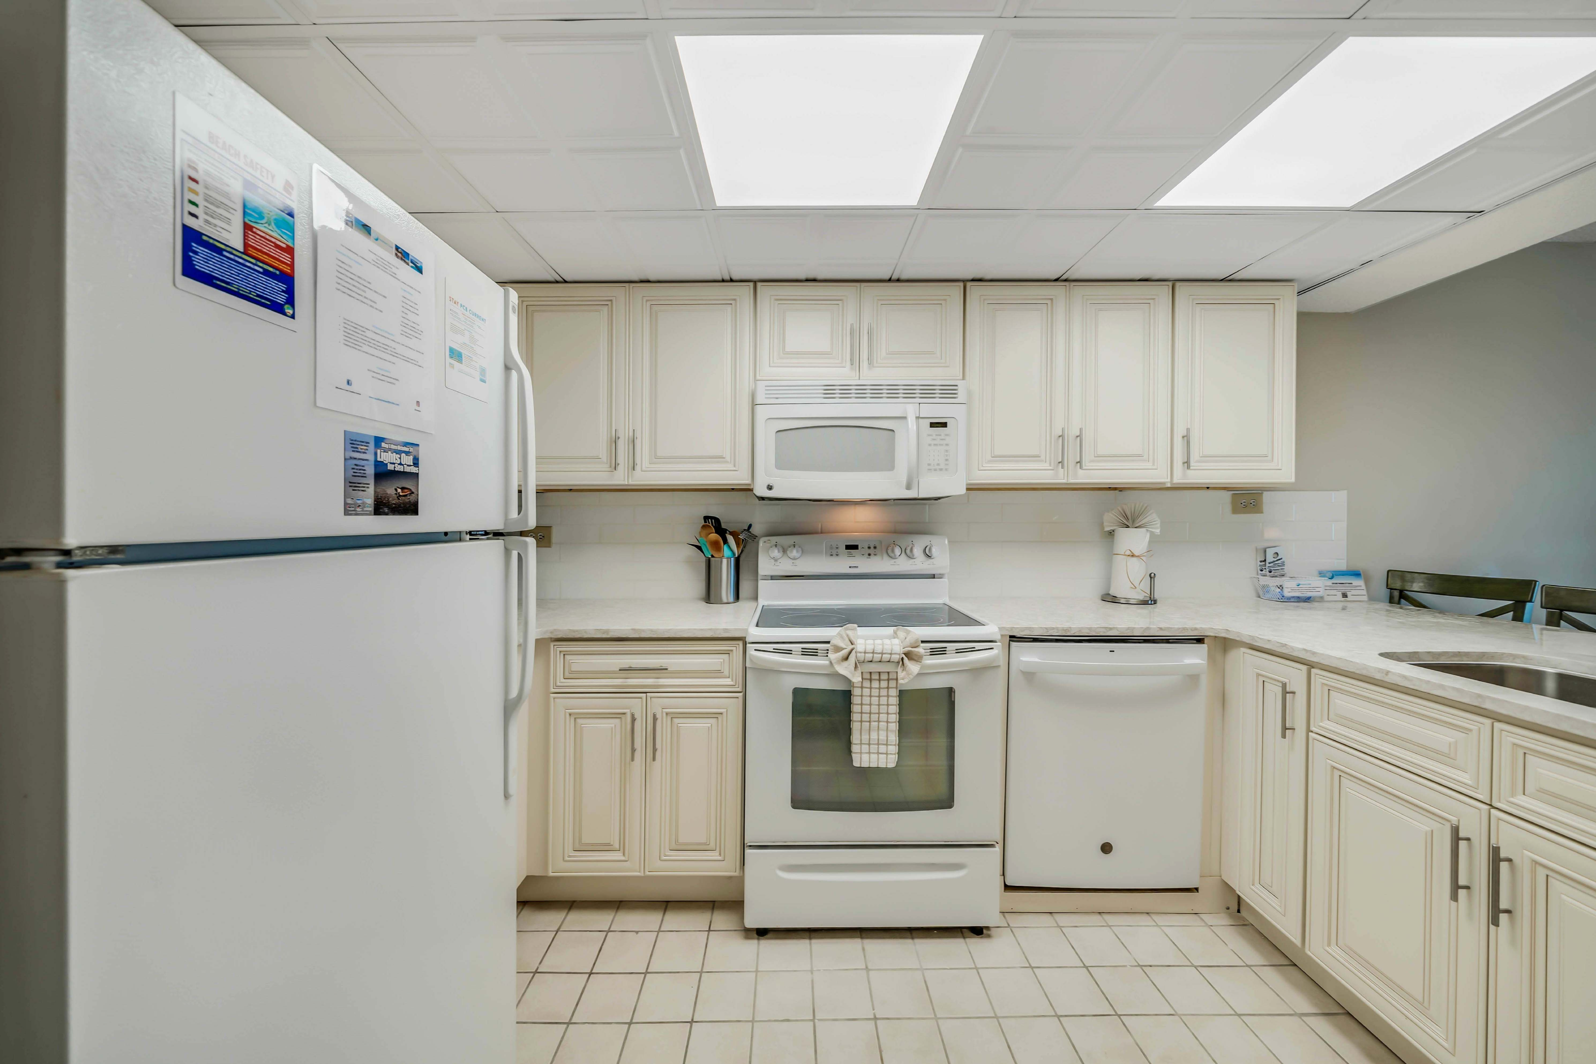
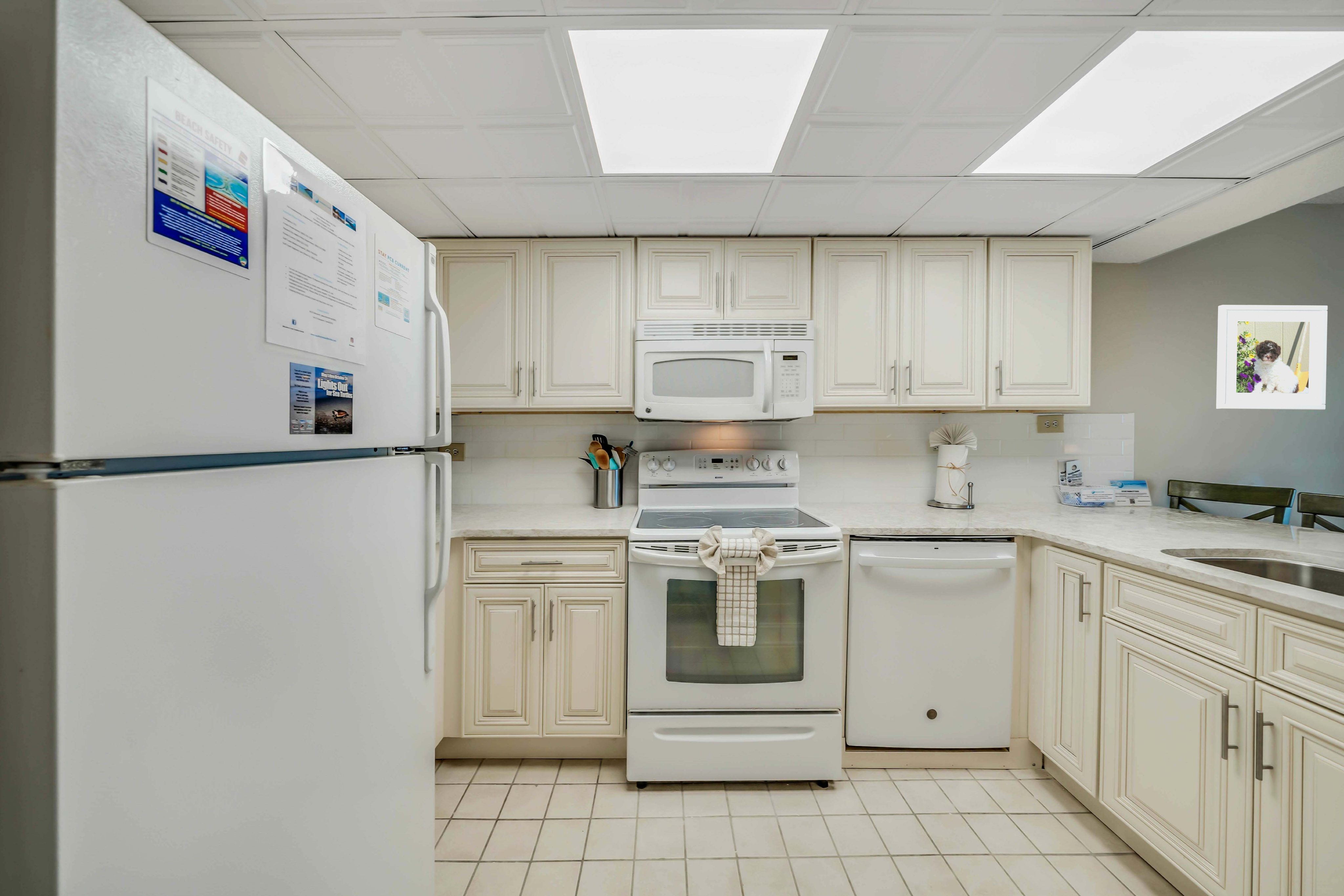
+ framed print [1216,304,1328,410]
